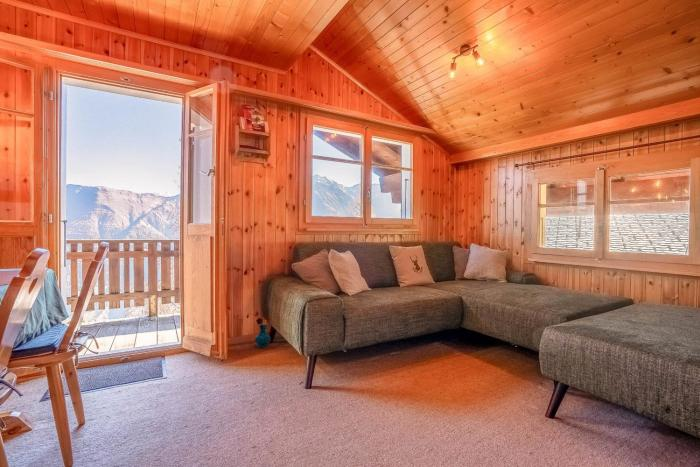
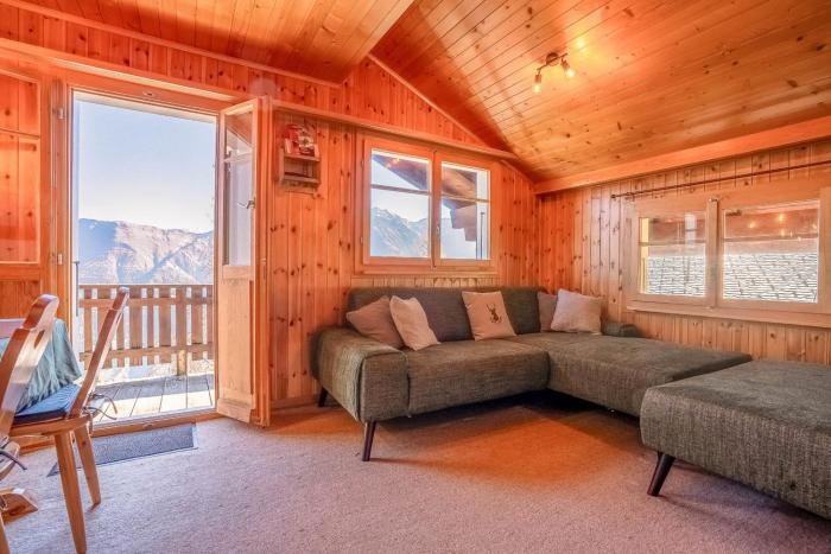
- vase [254,317,272,348]
